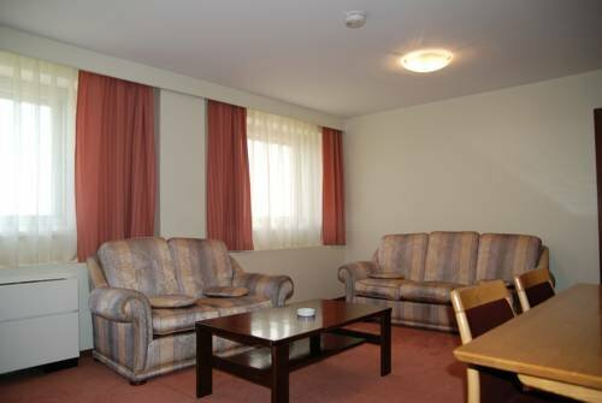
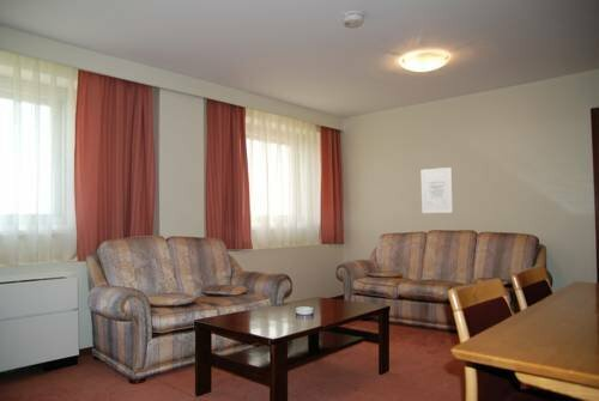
+ wall art [420,166,454,214]
